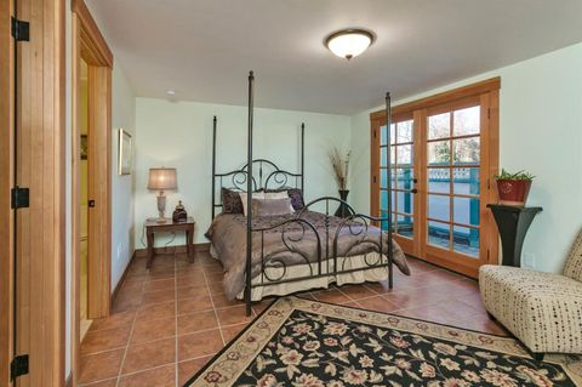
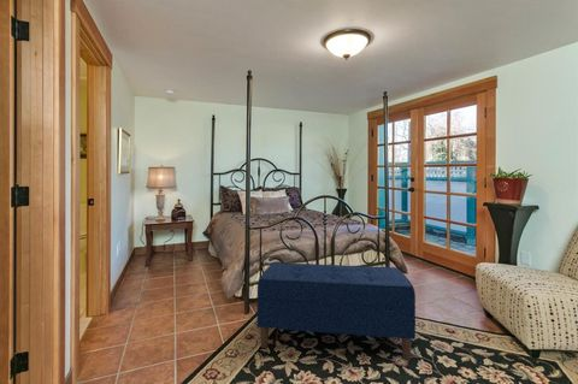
+ bench [255,261,417,361]
